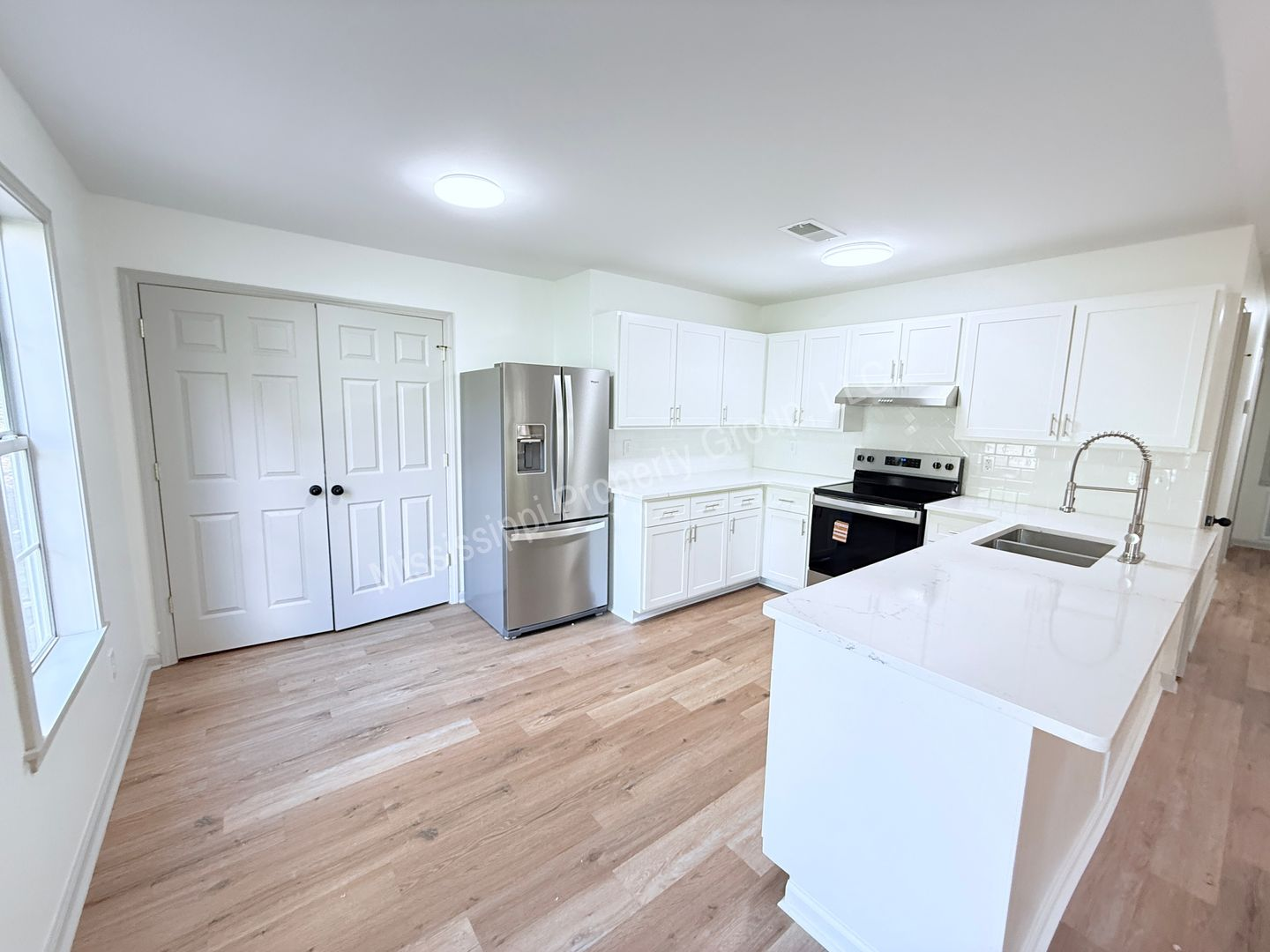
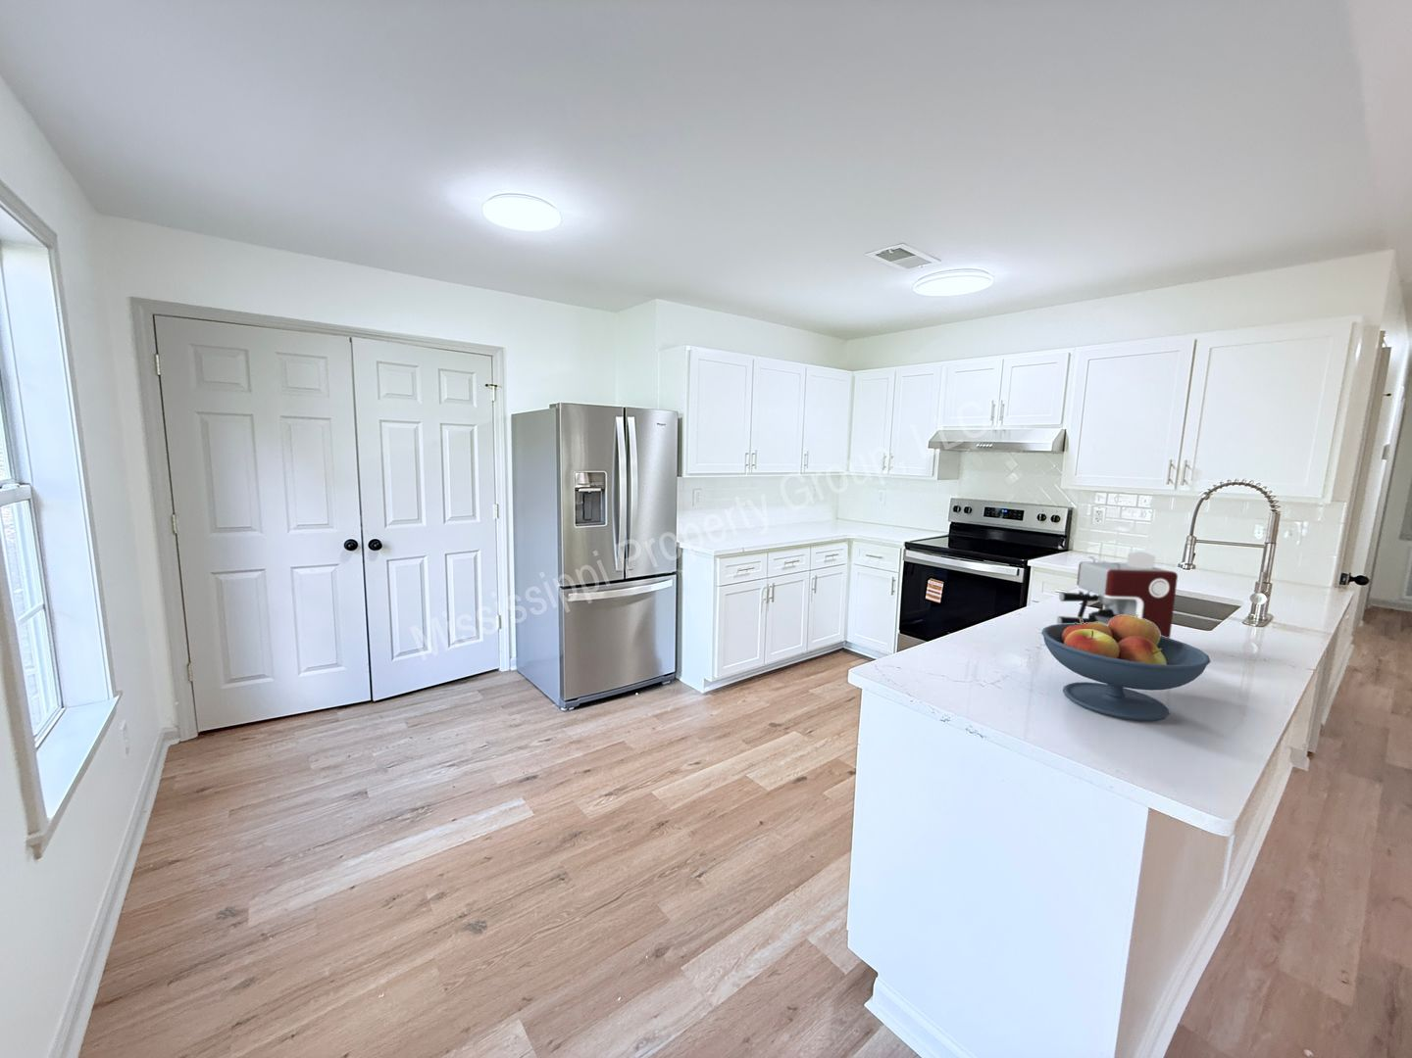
+ fruit bowl [1041,613,1212,722]
+ coffee maker [1056,550,1179,639]
